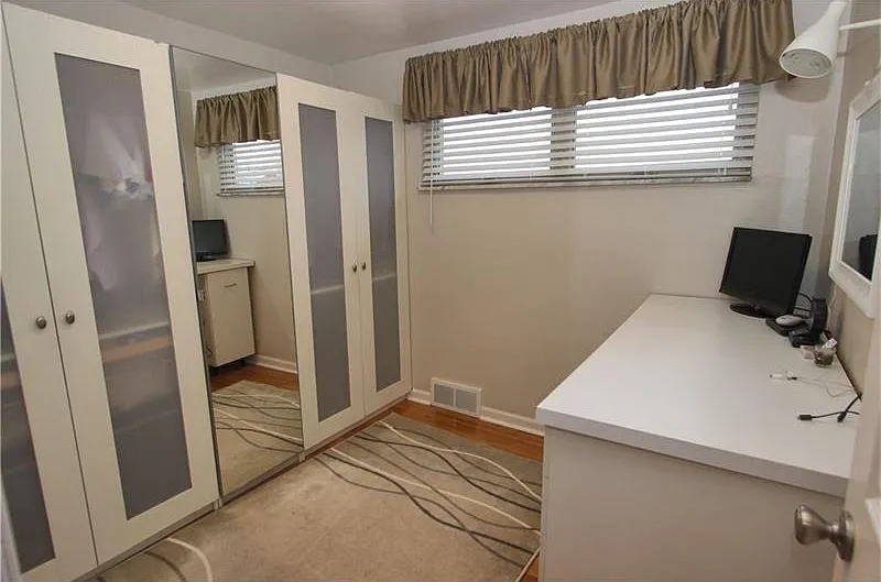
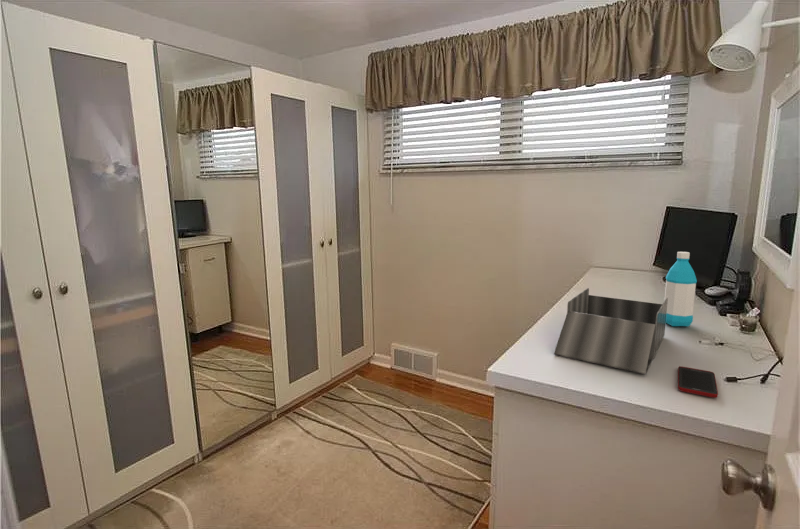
+ water bottle [663,251,698,328]
+ desk organizer [553,287,668,375]
+ cell phone [677,365,719,399]
